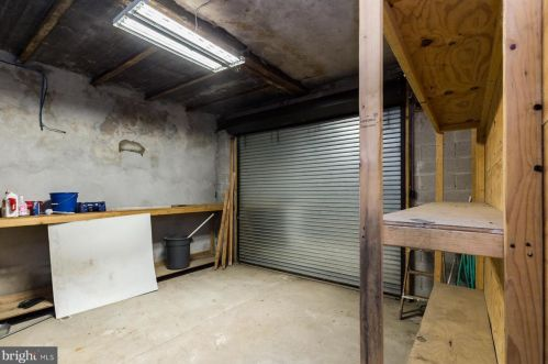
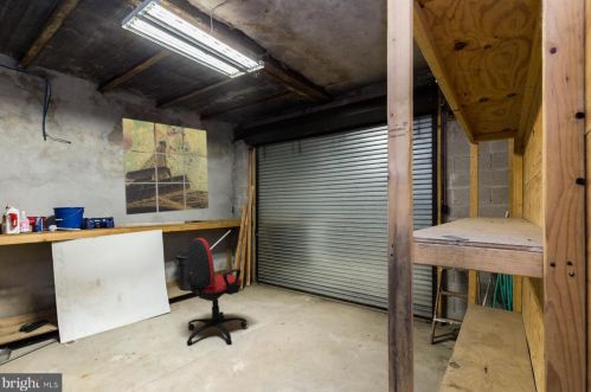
+ wall art [121,117,210,216]
+ office chair [185,237,249,347]
